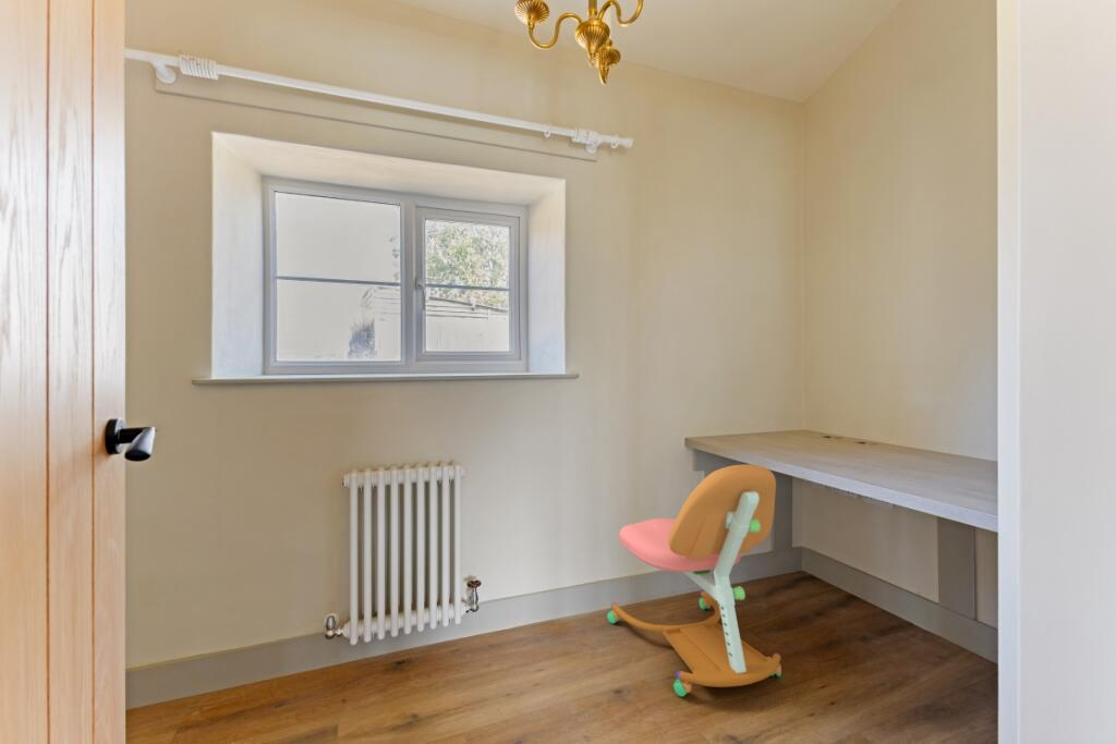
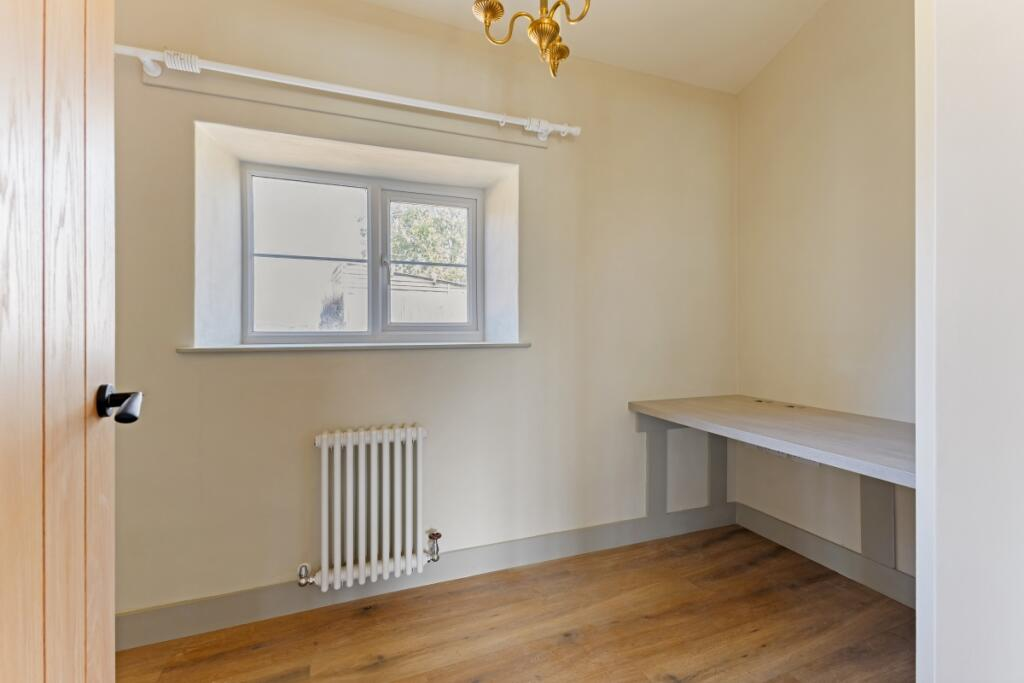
- office chair [606,464,783,697]
